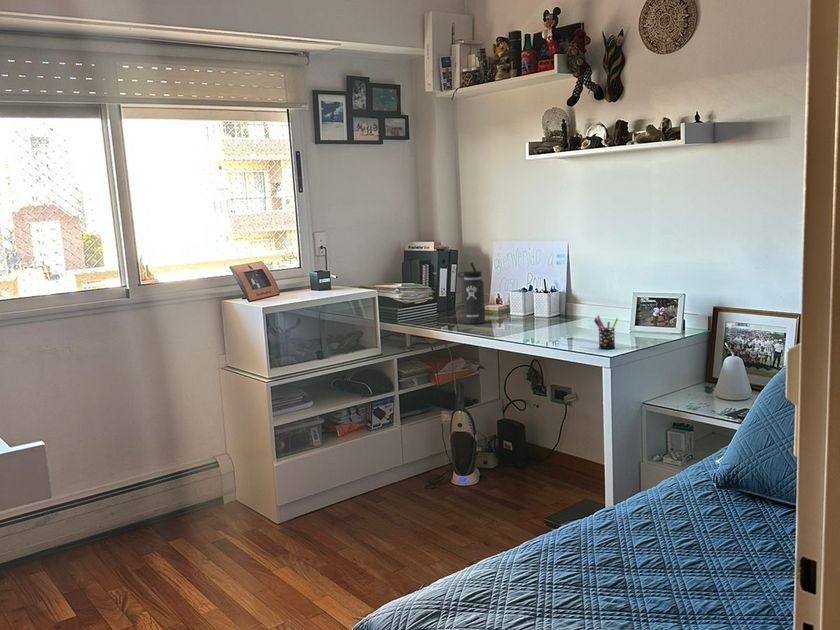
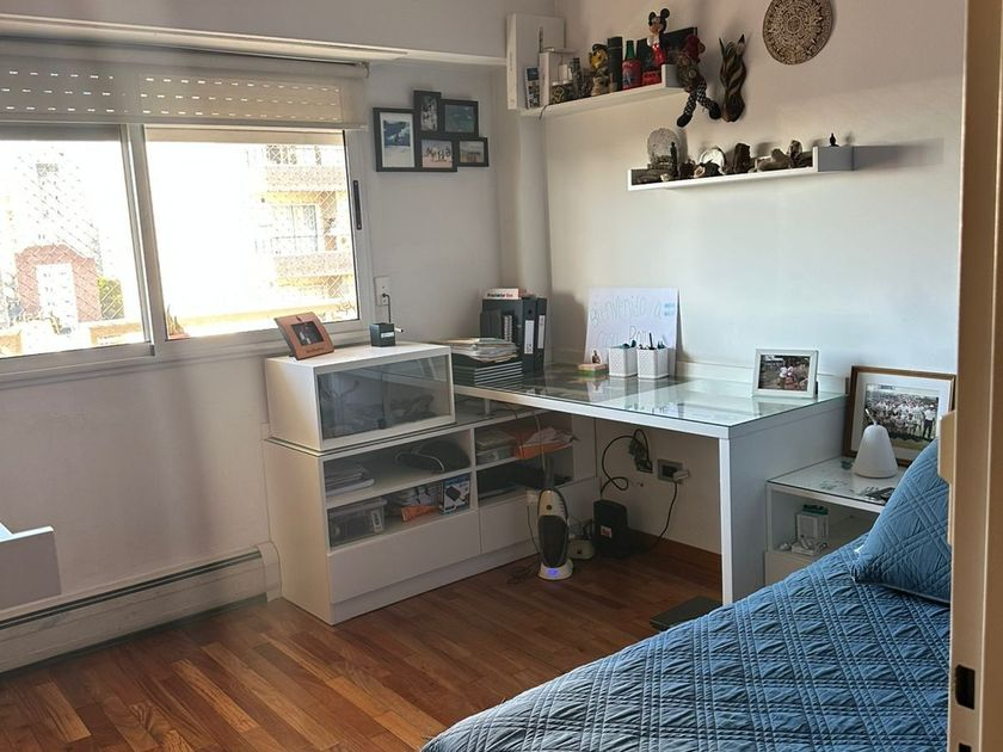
- thermos bottle [457,262,486,325]
- pen holder [593,314,619,350]
